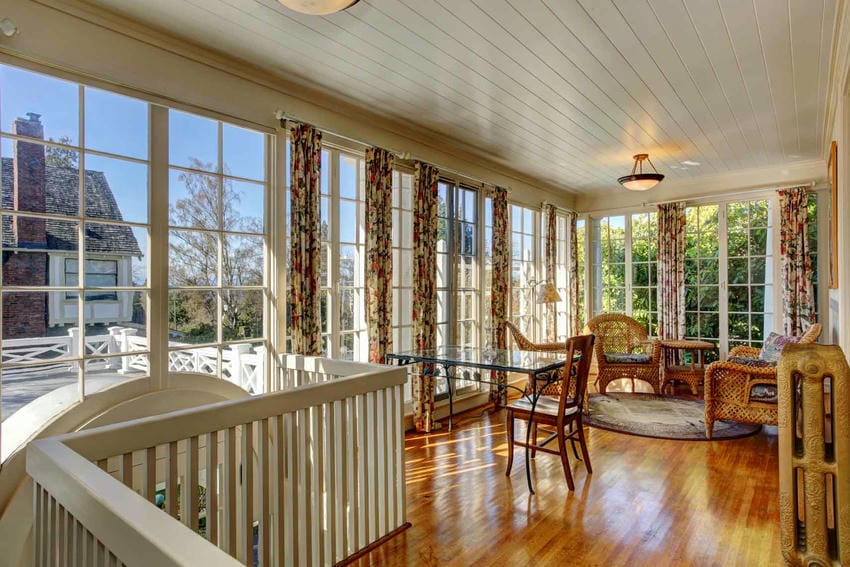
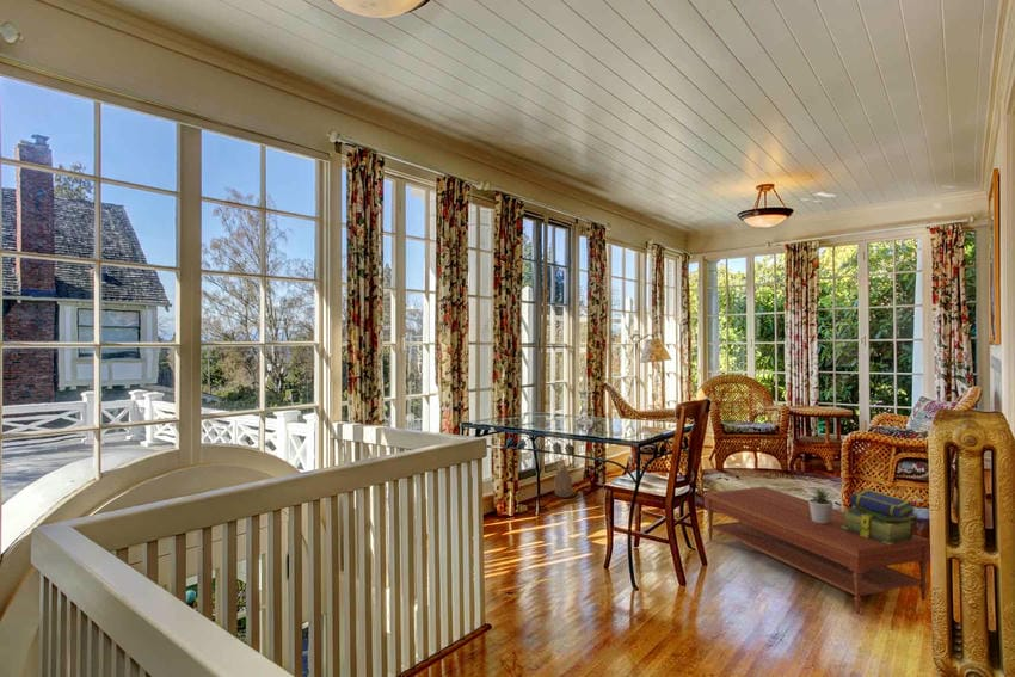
+ stack of books [842,488,915,544]
+ potted plant [807,486,835,524]
+ coffee table [702,486,931,615]
+ basket [553,457,574,498]
